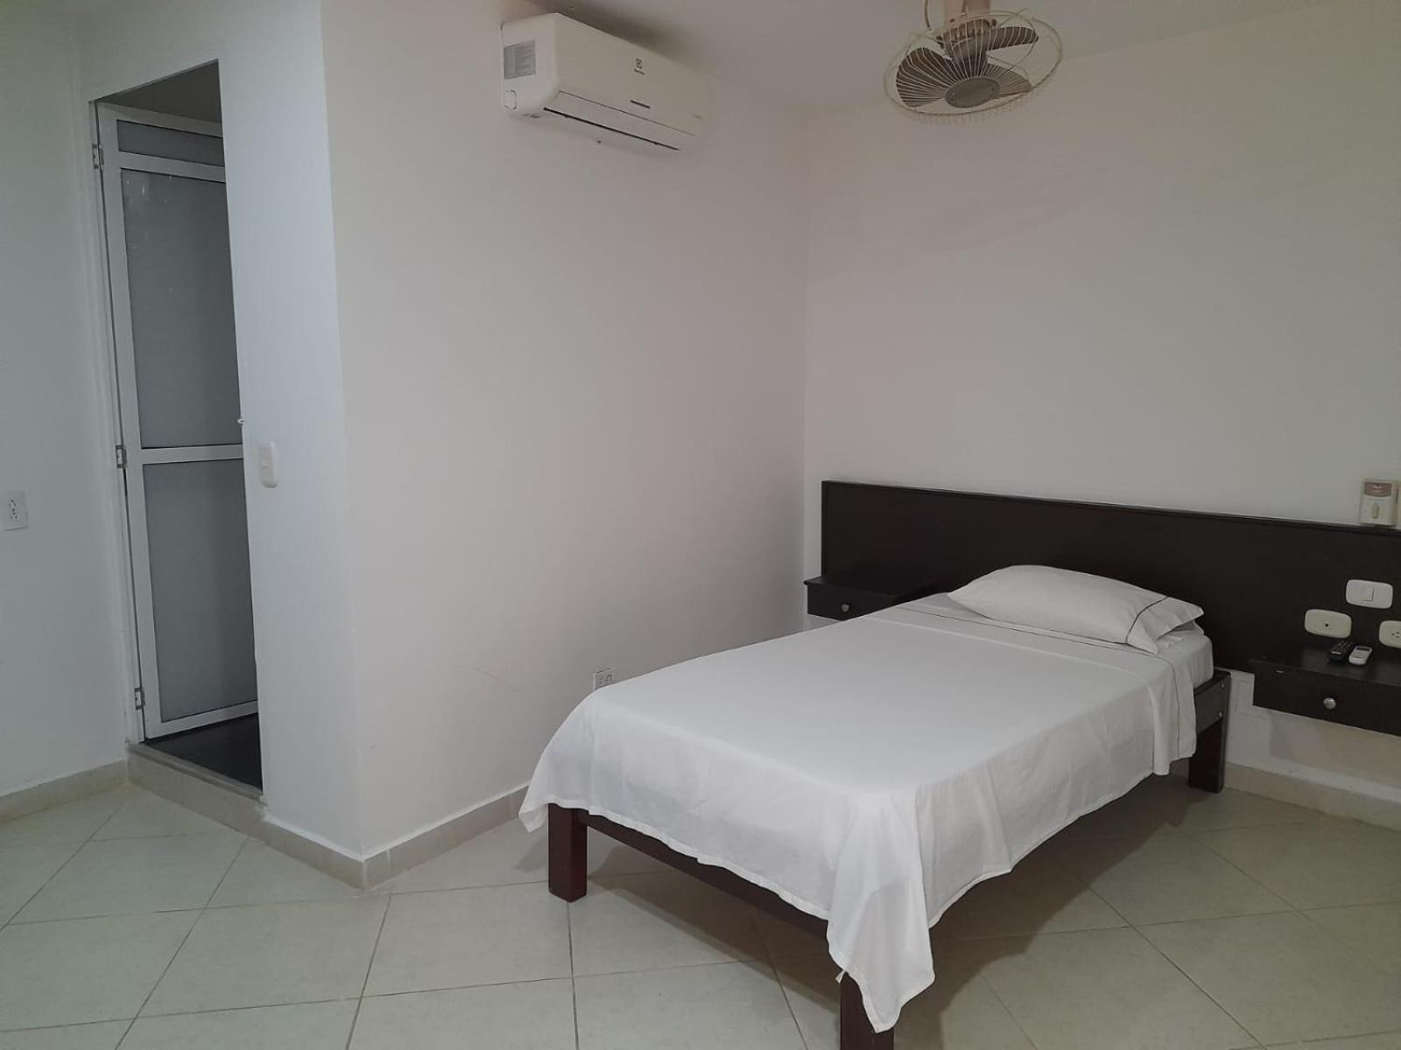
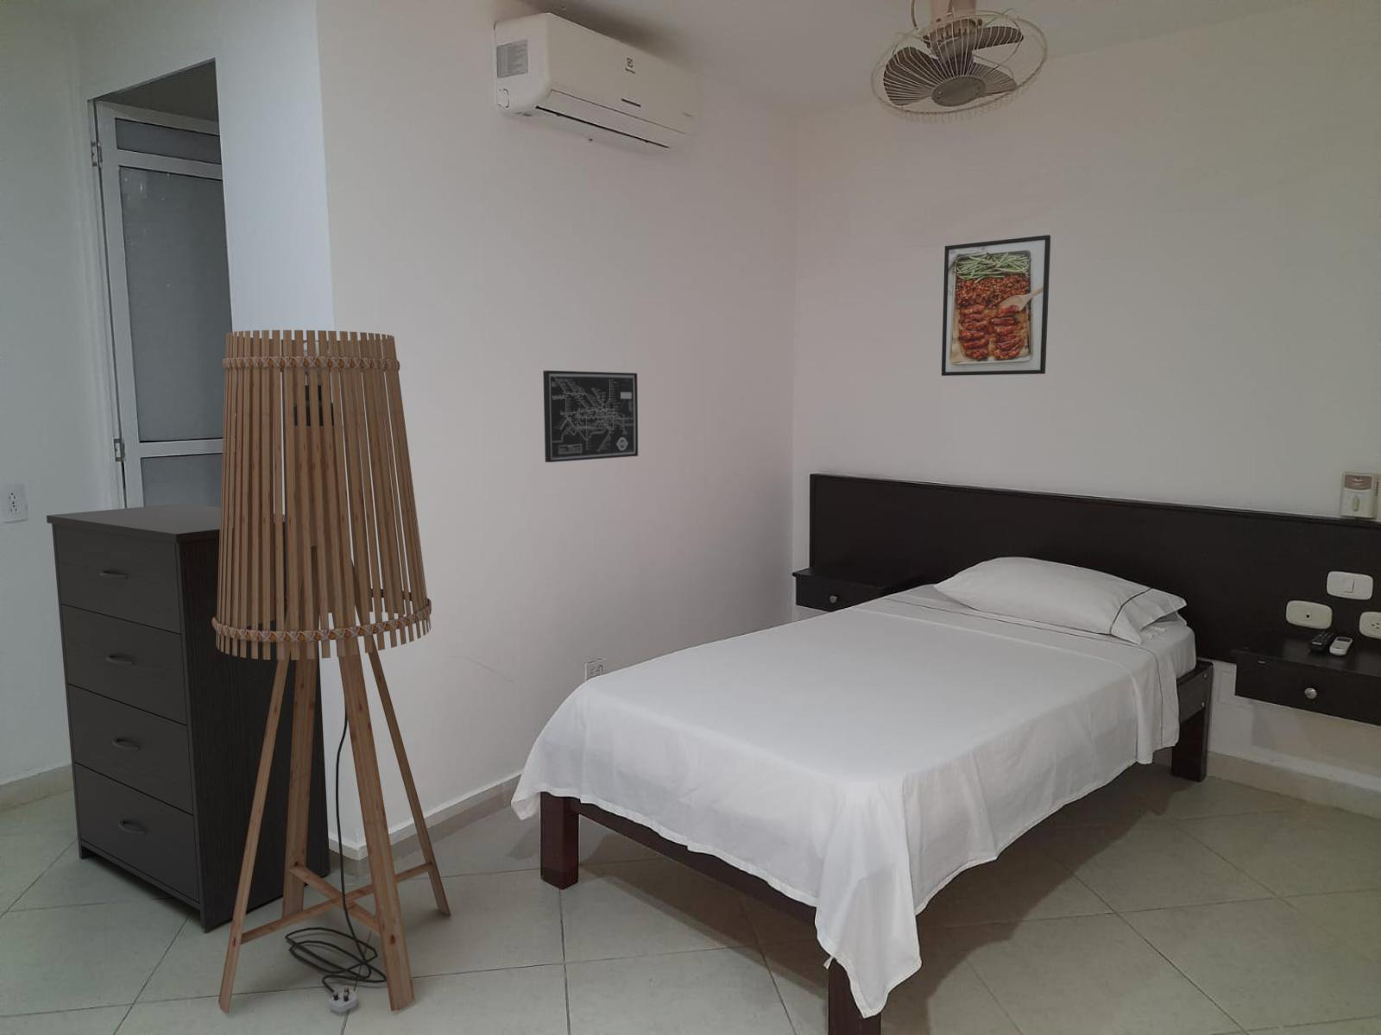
+ floor lamp [212,329,452,1014]
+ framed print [941,234,1052,377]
+ dresser [46,503,332,931]
+ wall art [542,370,638,463]
